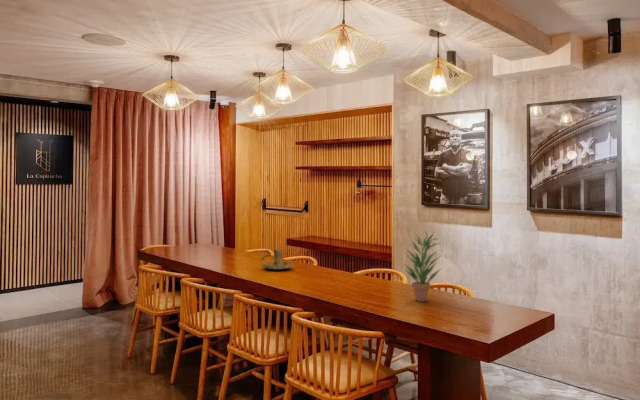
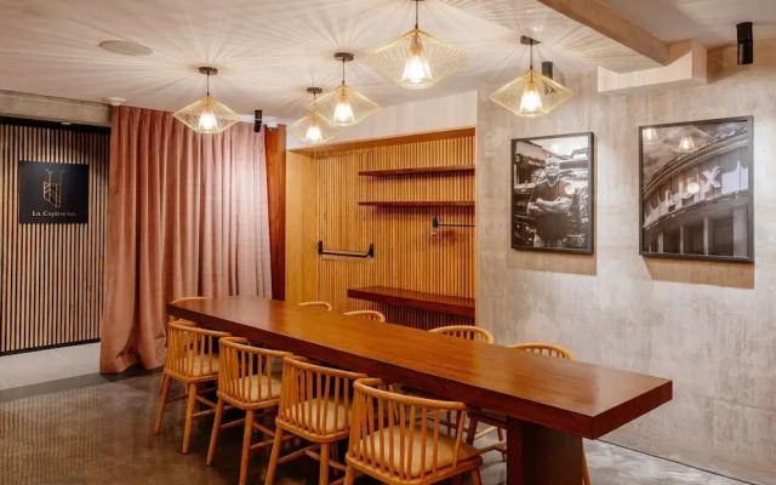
- candle holder [260,248,294,271]
- potted plant [405,230,441,302]
